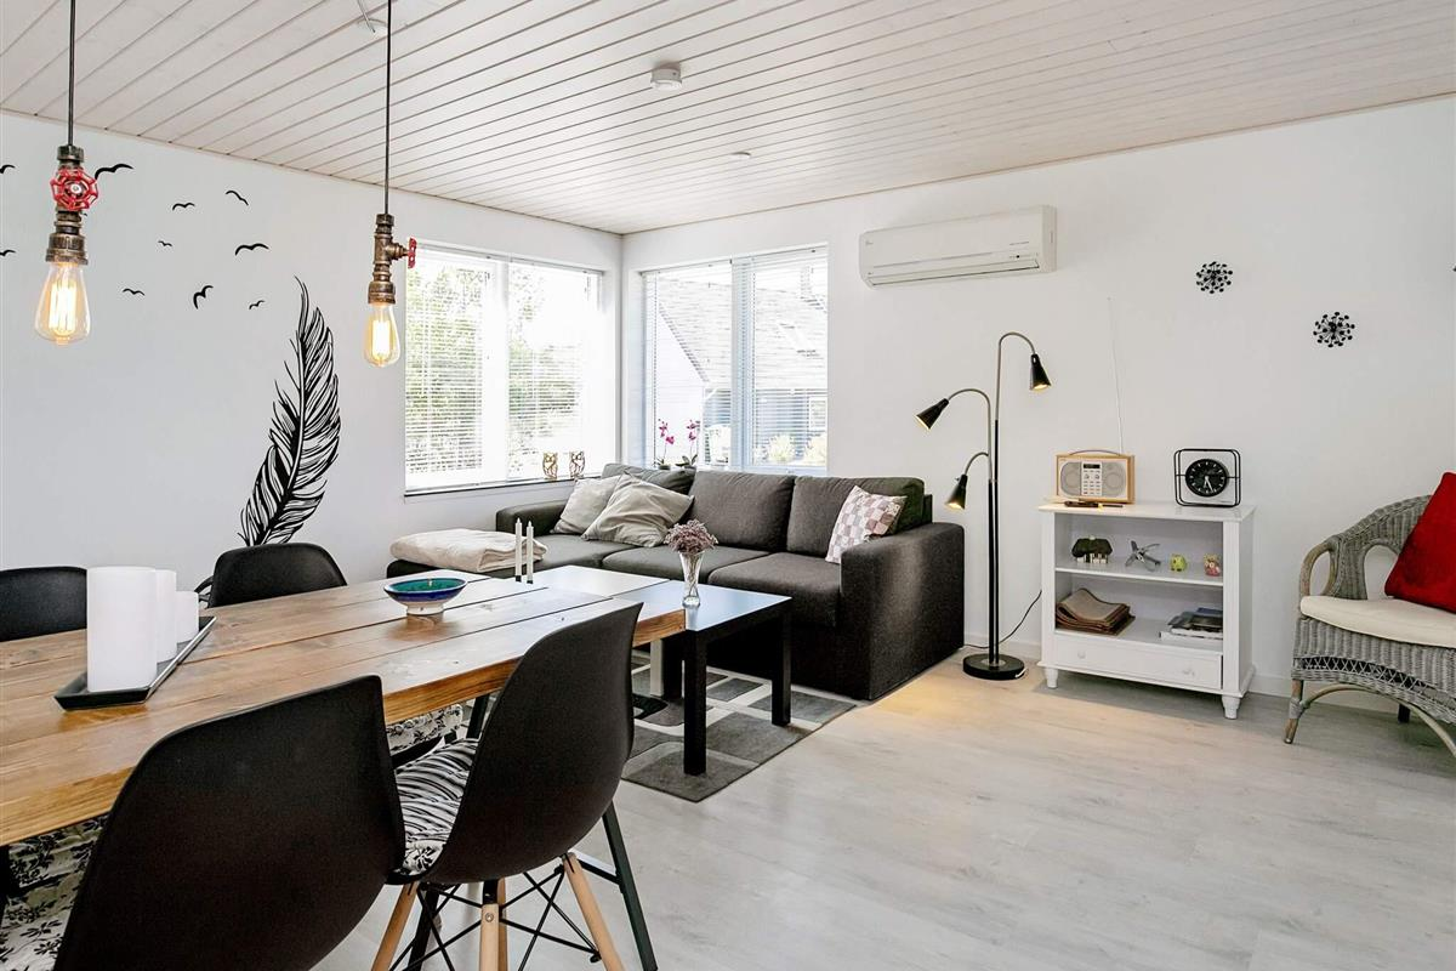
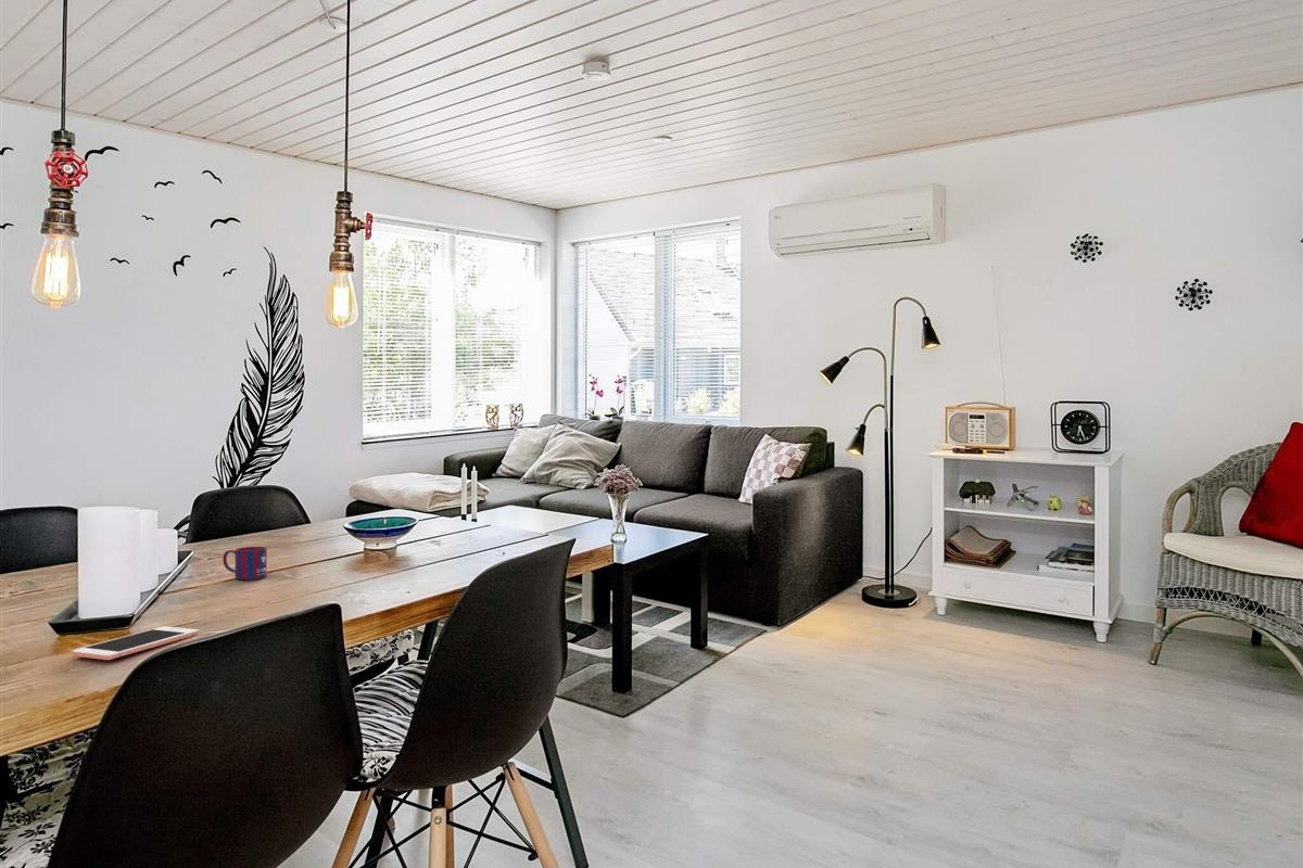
+ cell phone [71,625,200,661]
+ mug [222,546,268,580]
